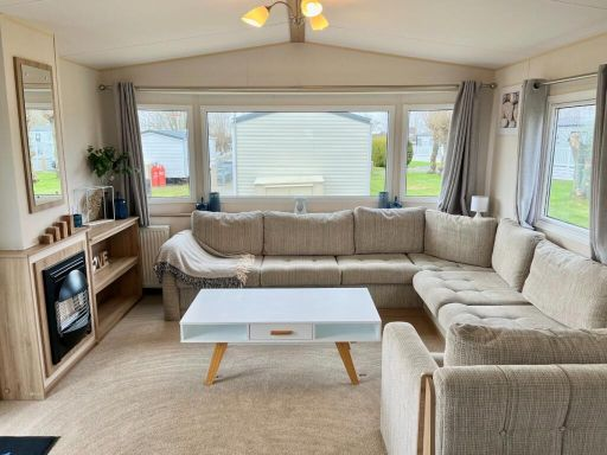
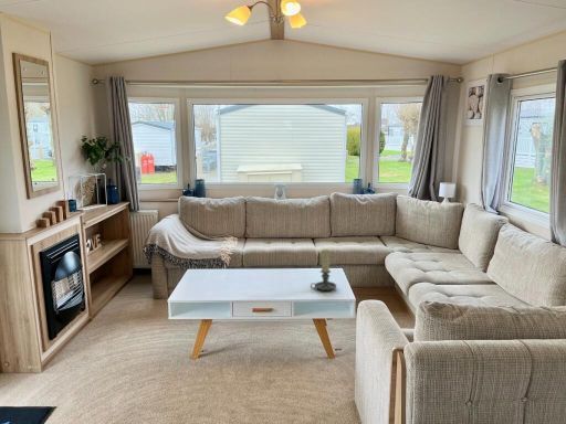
+ candle holder [310,248,337,292]
